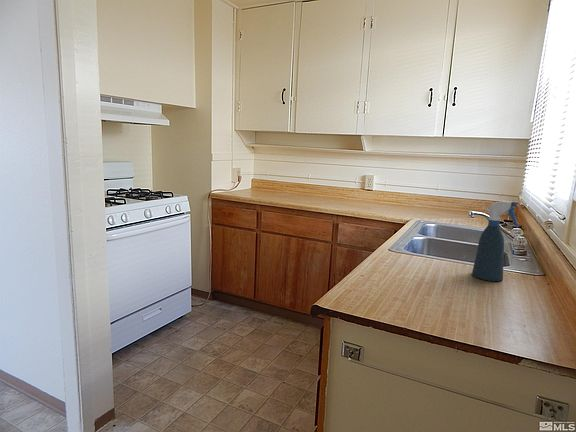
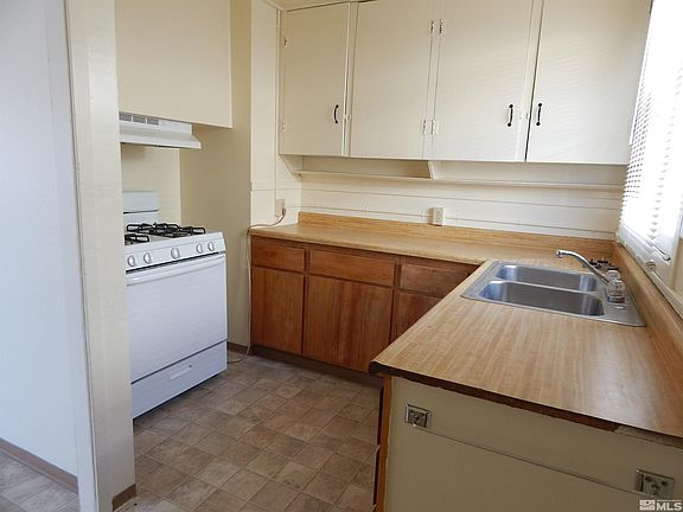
- spray bottle [471,200,519,282]
